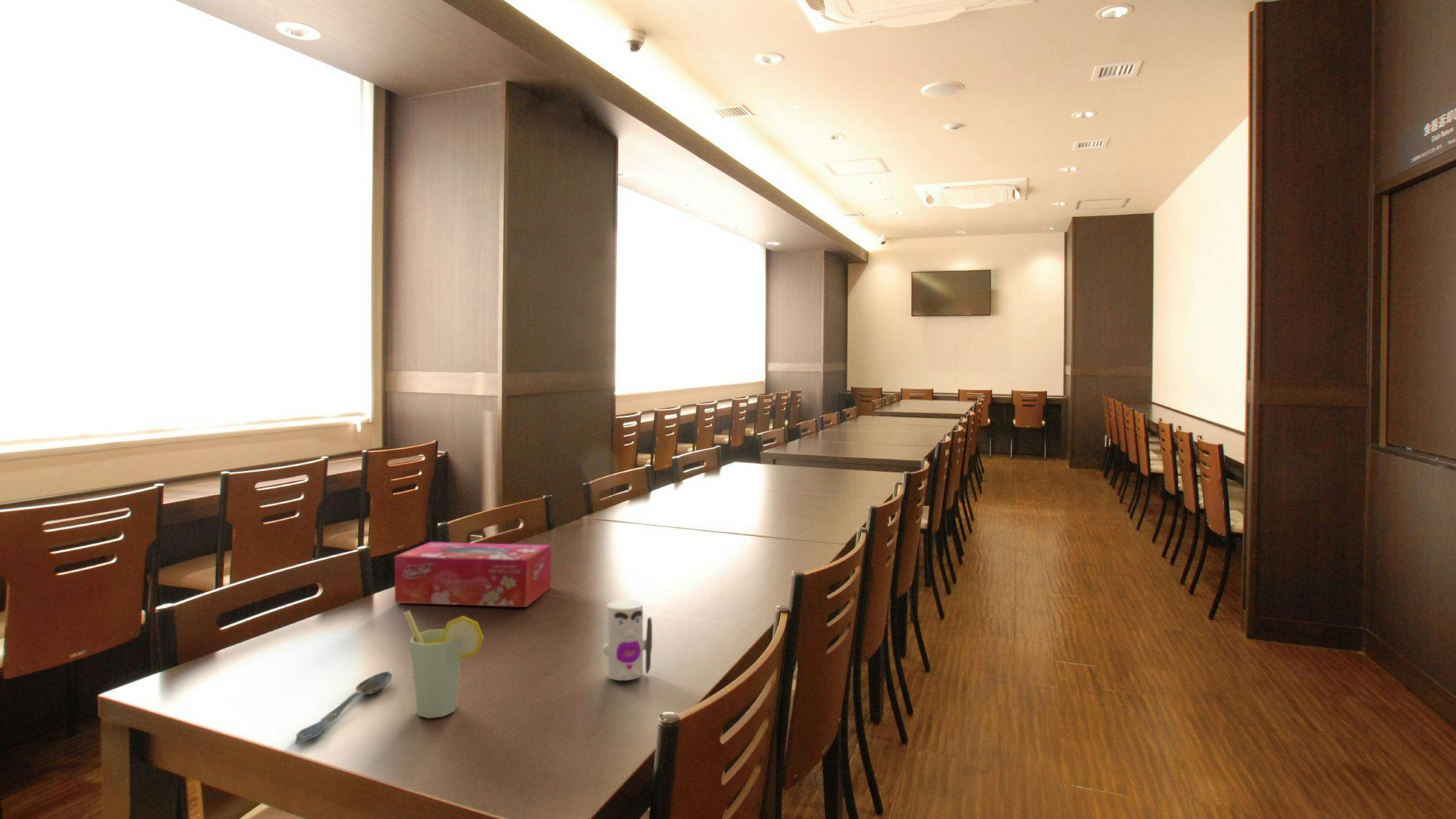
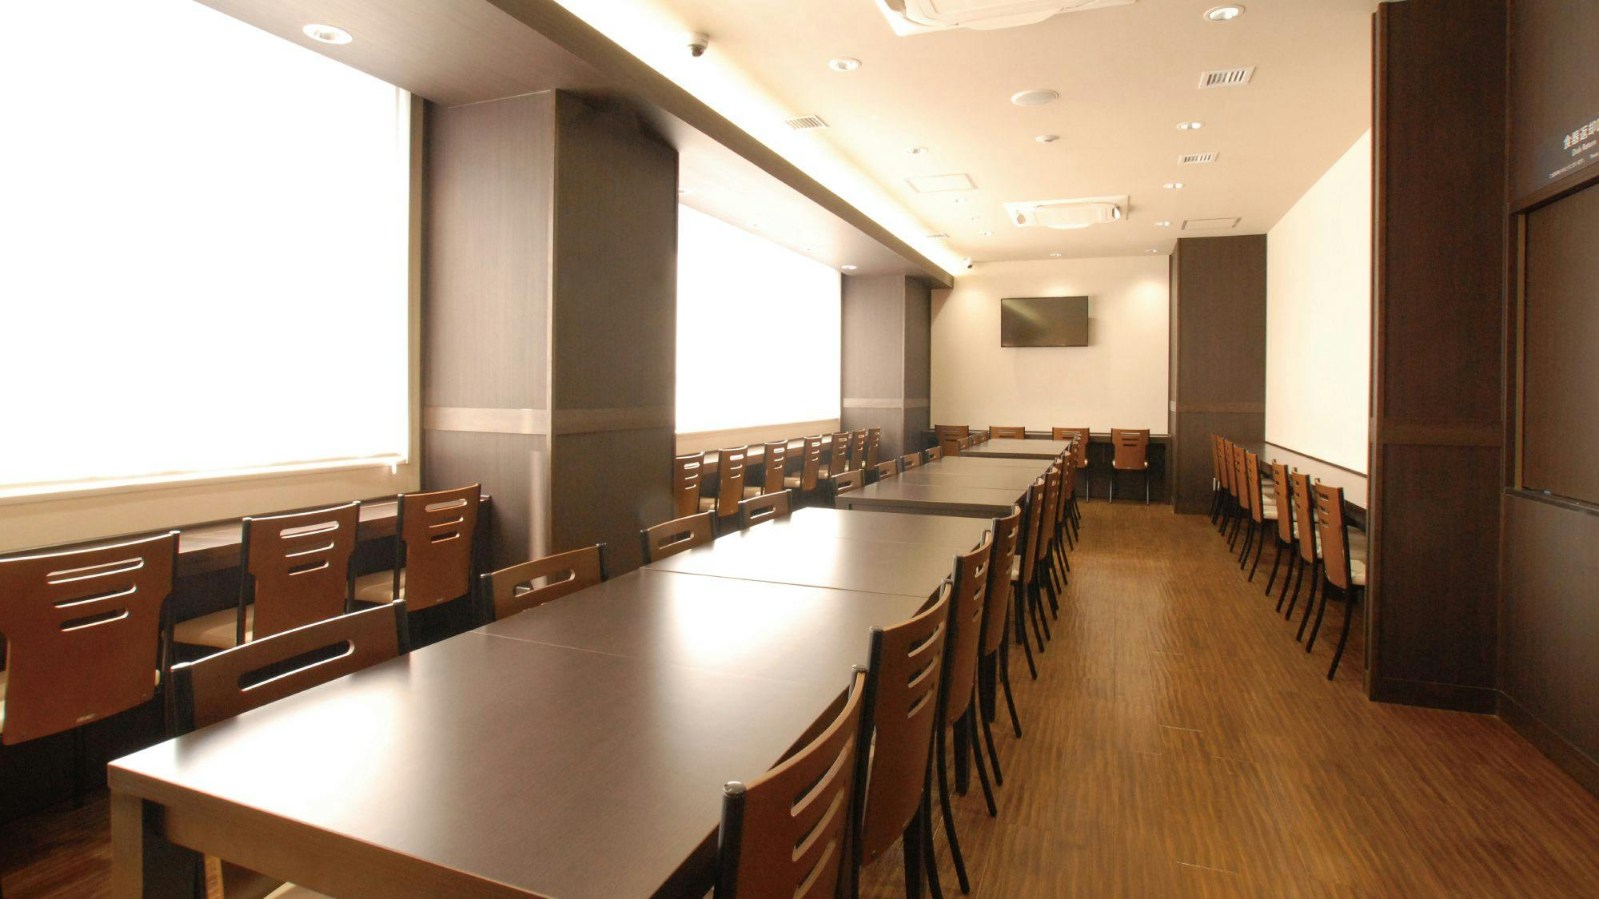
- tissue box [394,542,552,608]
- cup [403,609,485,719]
- spoon [294,670,392,745]
- toy [602,599,653,681]
